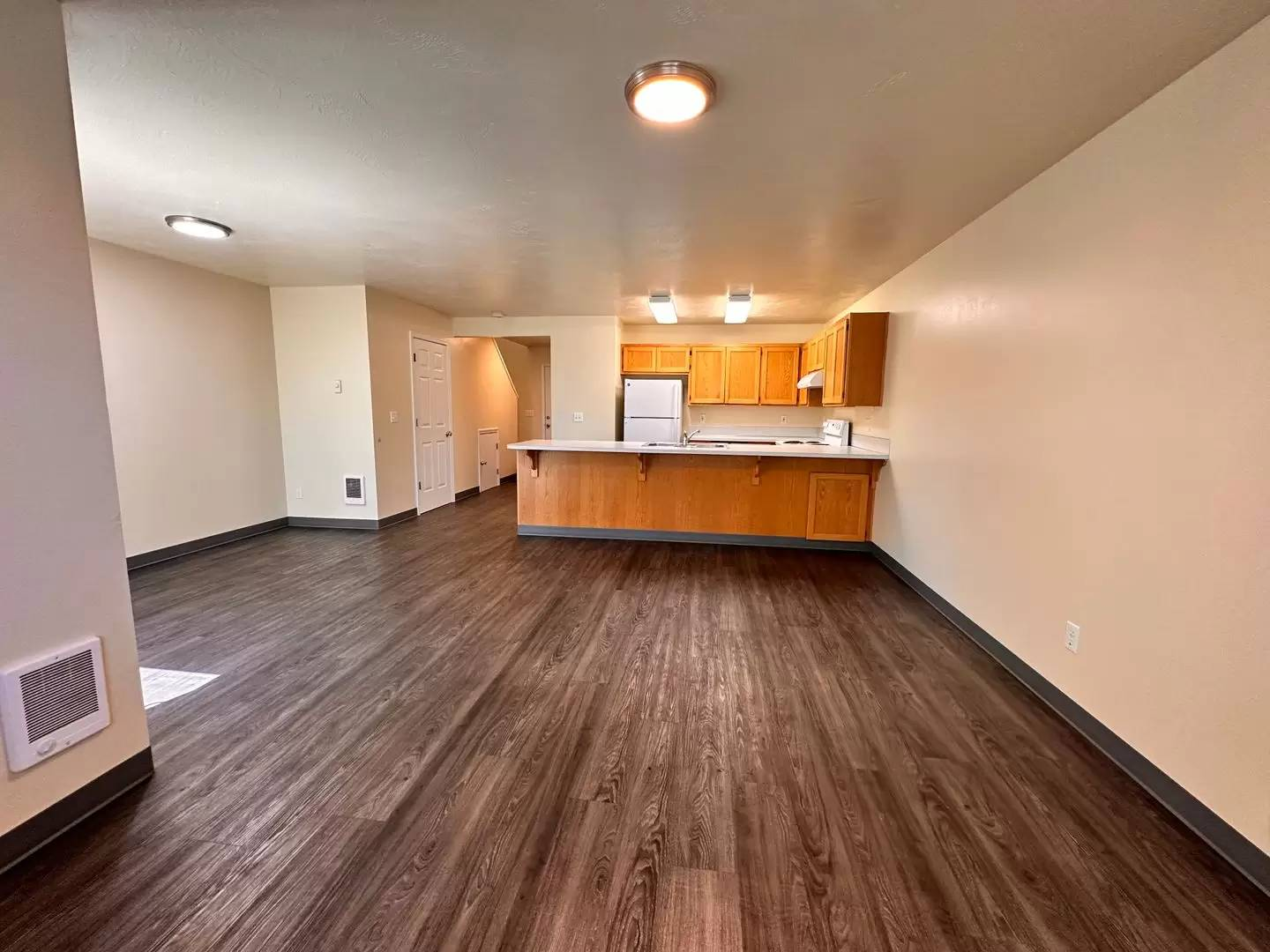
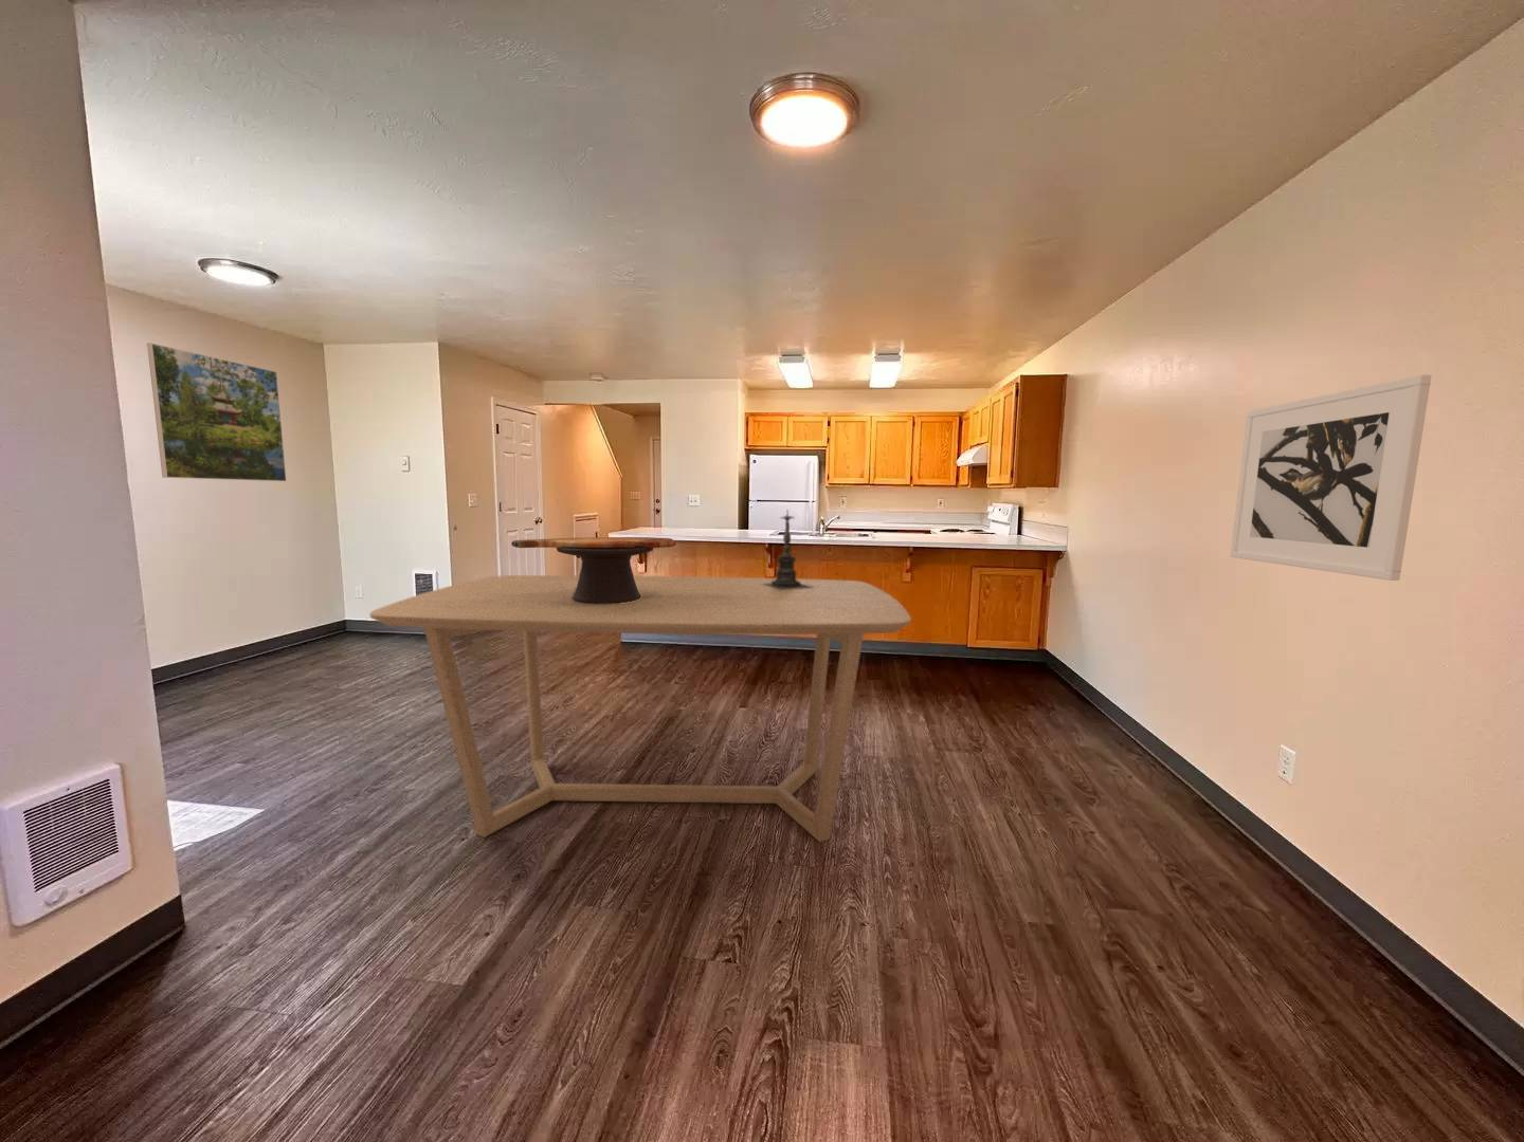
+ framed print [146,343,288,482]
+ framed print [1230,374,1432,582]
+ candle holder [766,511,814,590]
+ dining table [370,575,912,843]
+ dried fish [510,536,677,603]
